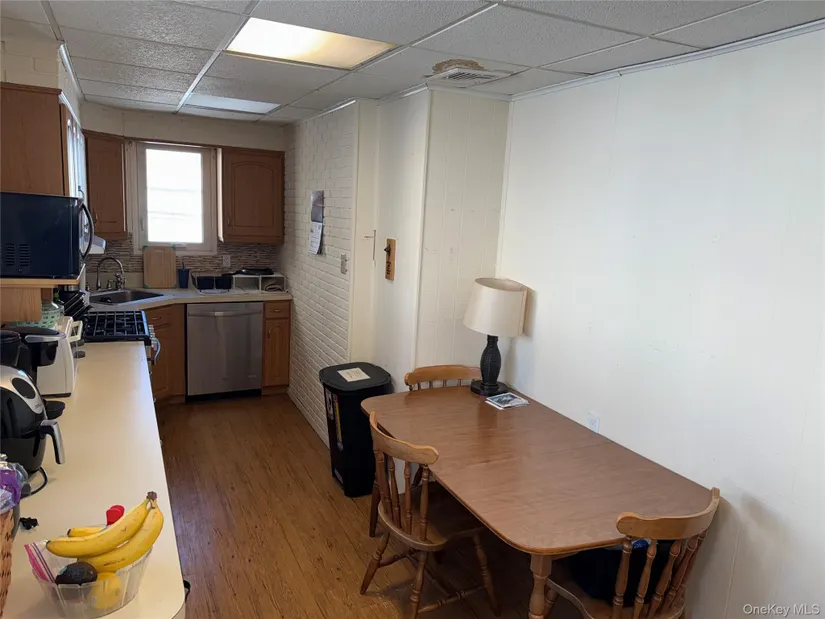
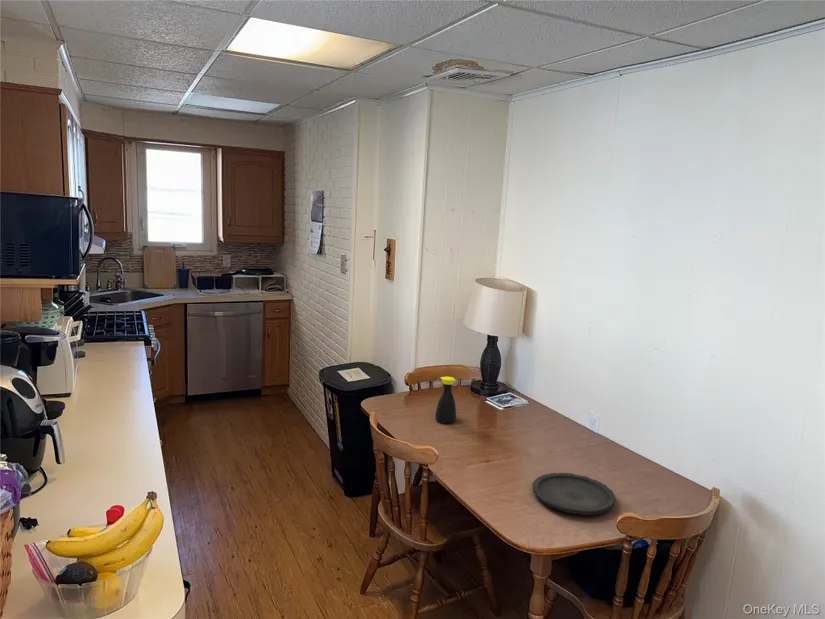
+ bottle [434,376,457,424]
+ plate [532,472,617,516]
